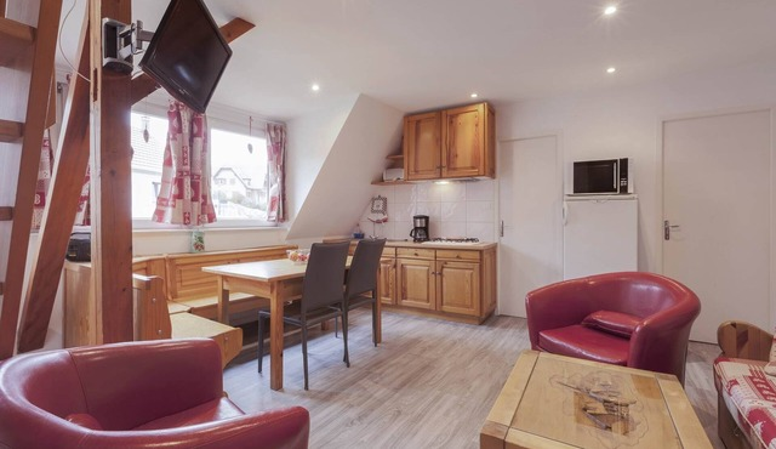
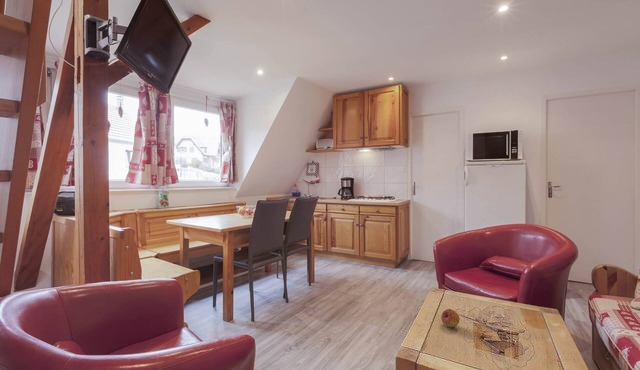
+ fruit [440,308,461,328]
